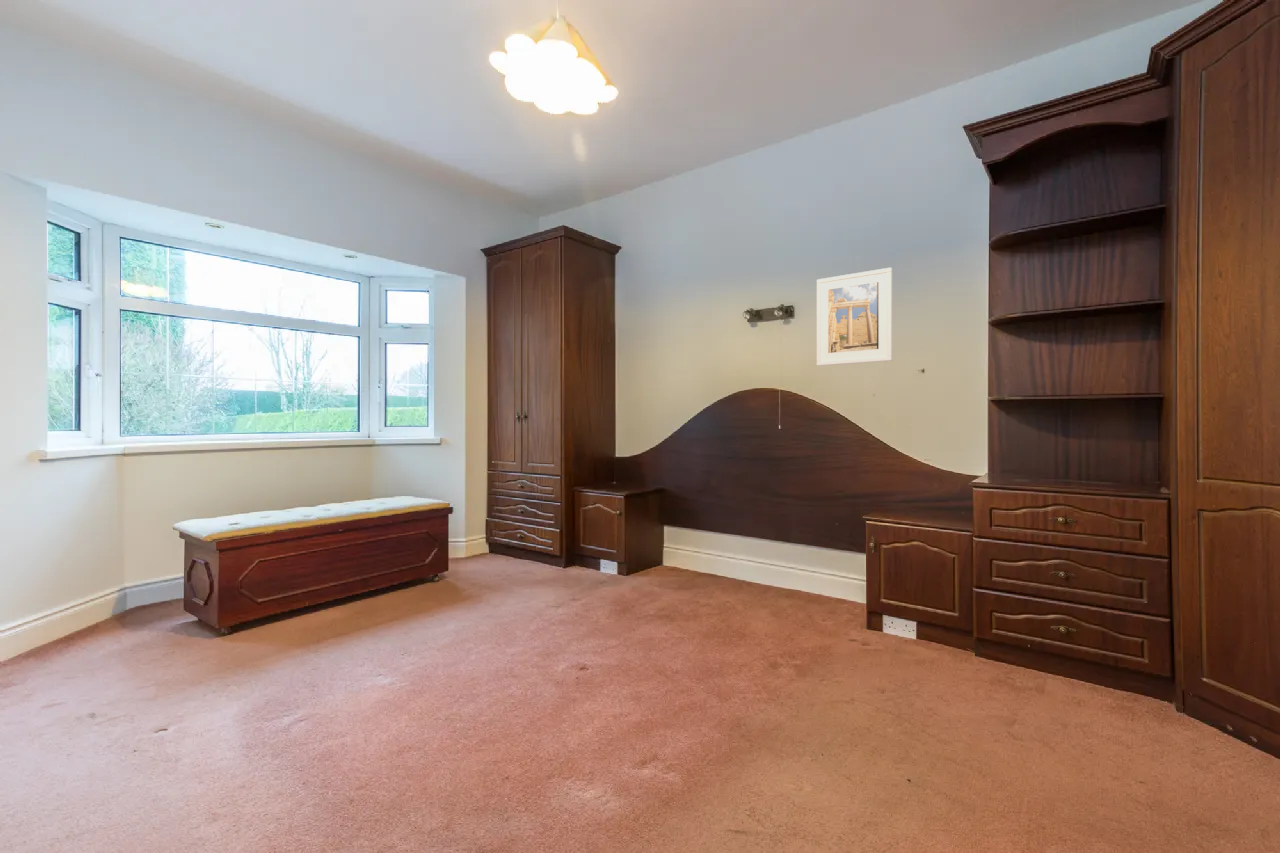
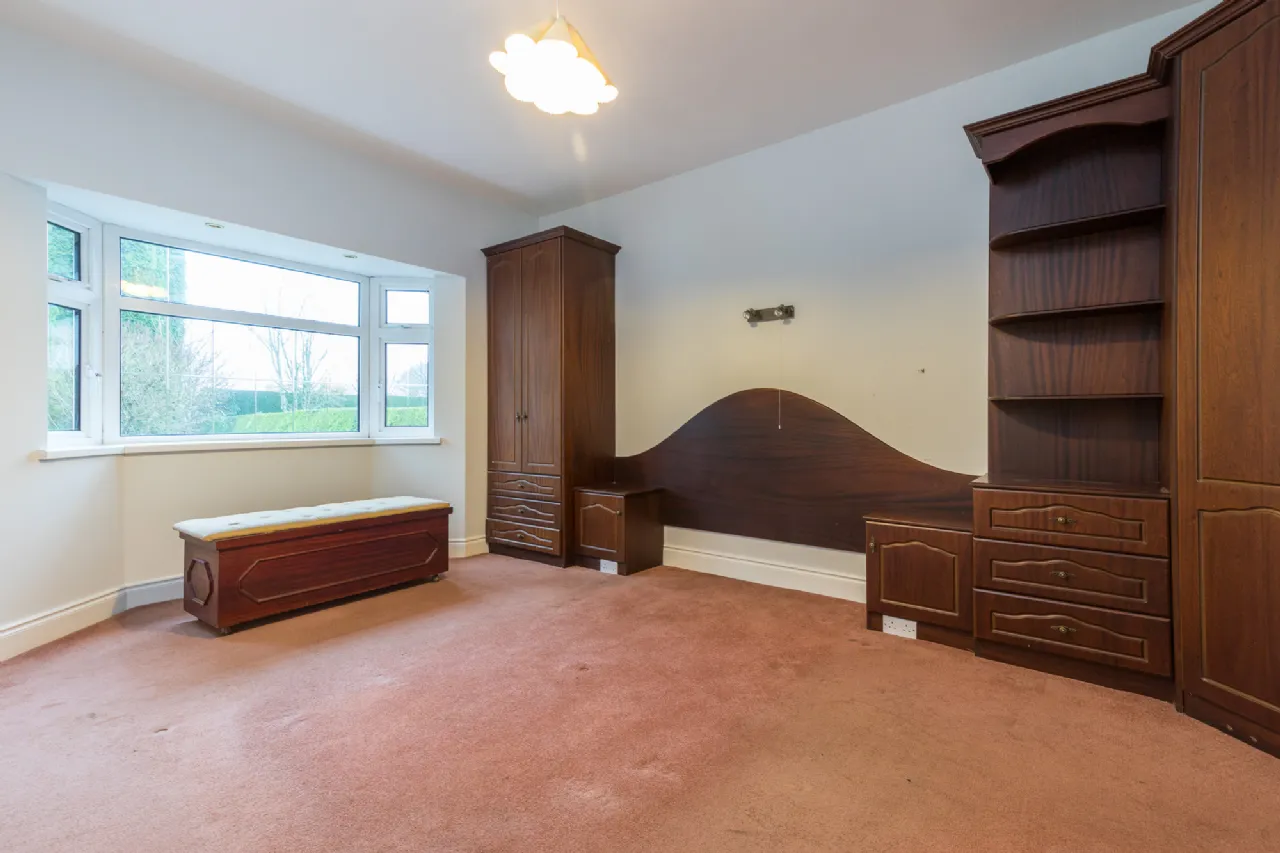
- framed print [816,266,893,367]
